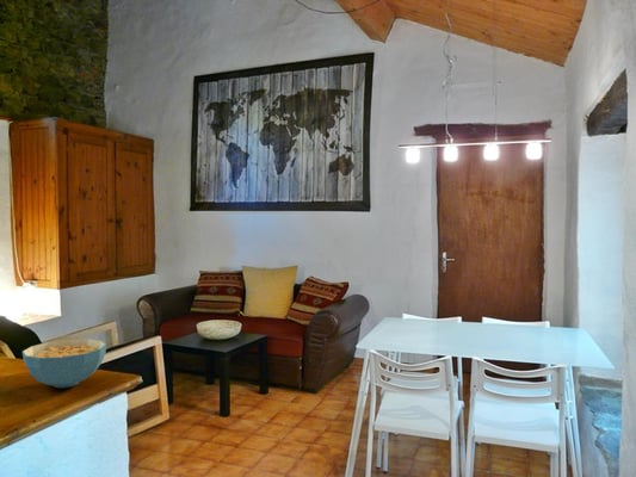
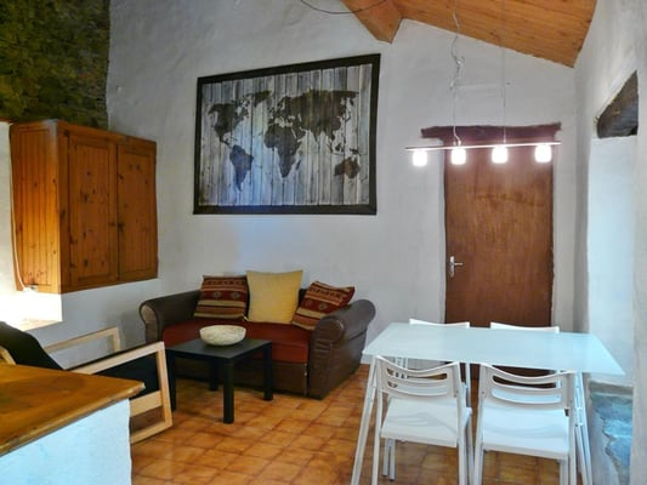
- cereal bowl [21,337,107,389]
